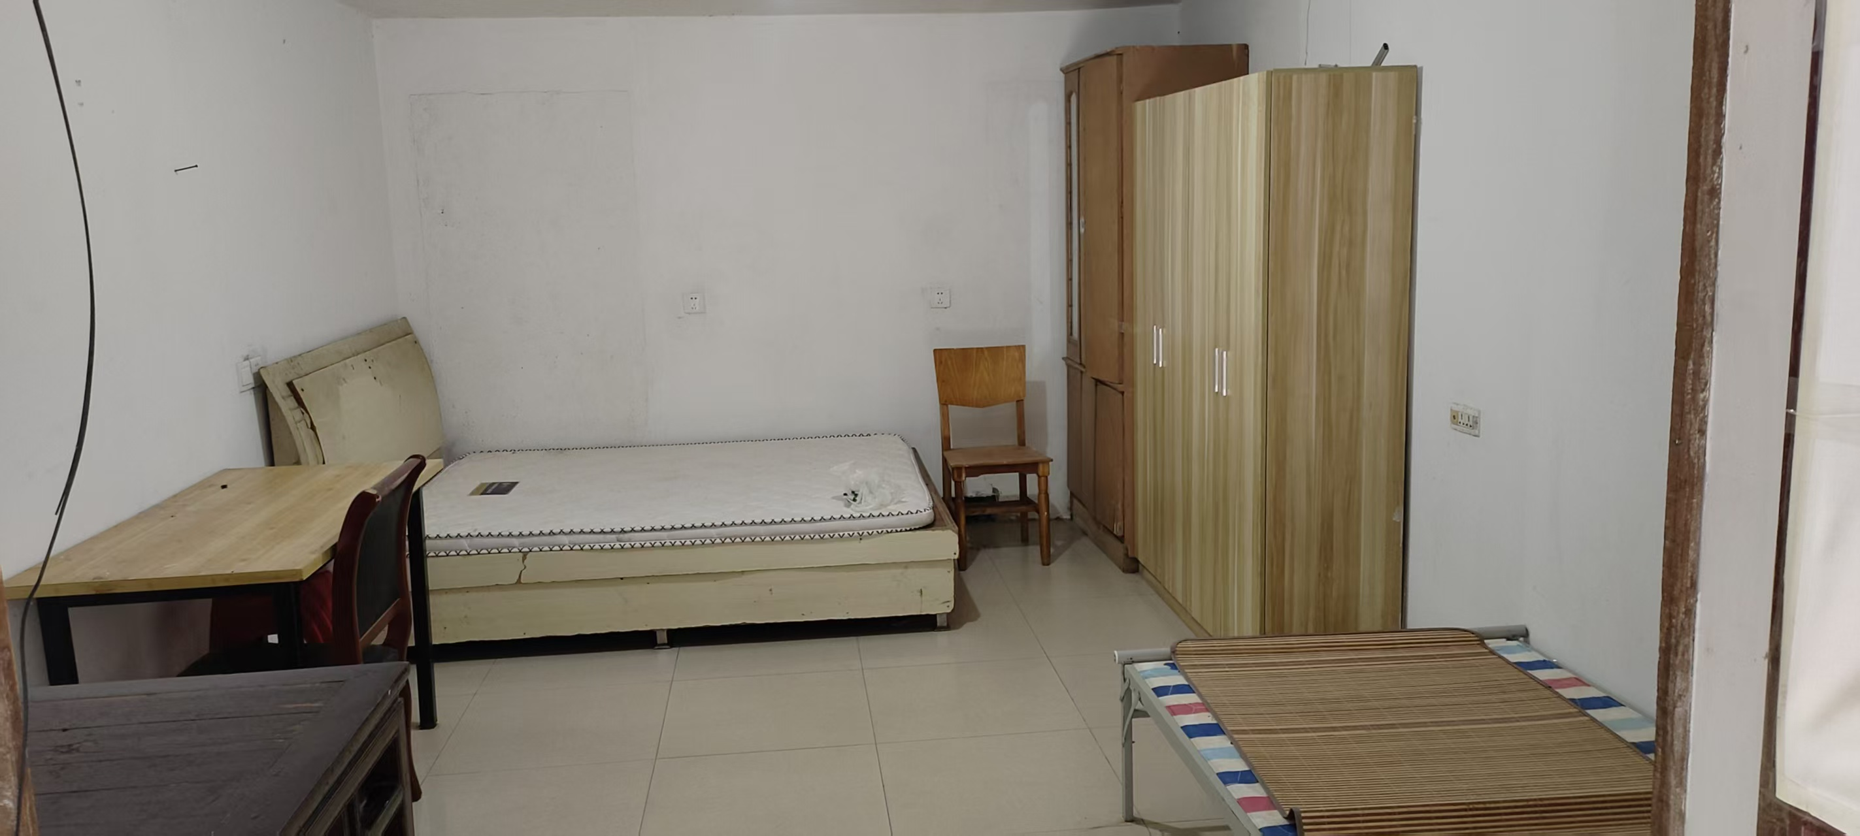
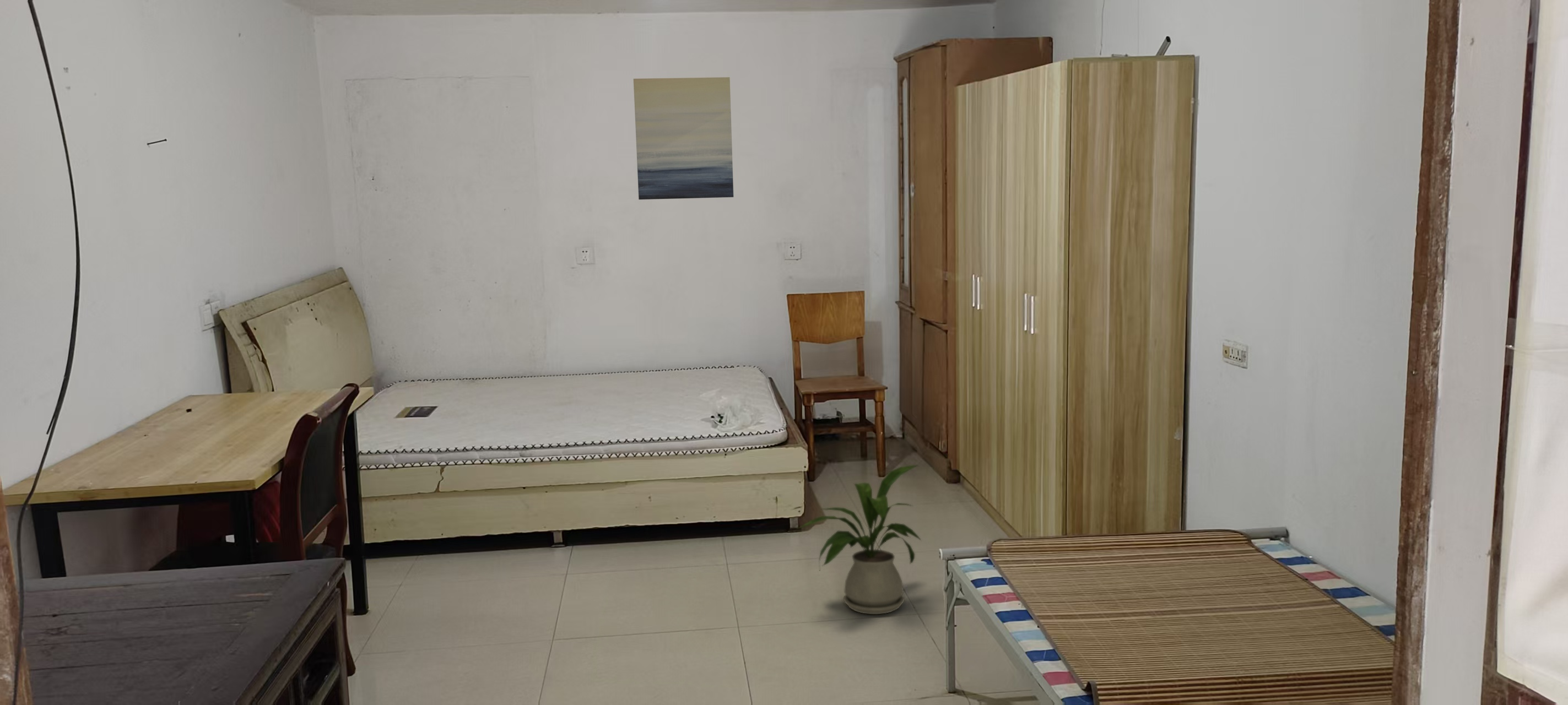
+ wall art [633,77,734,200]
+ house plant [796,465,922,615]
